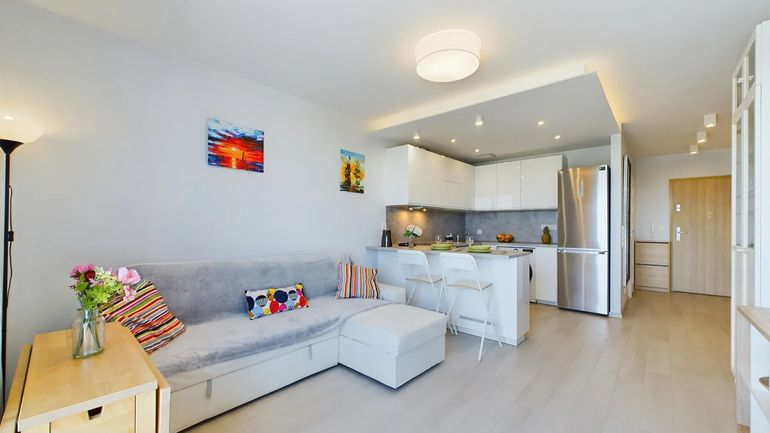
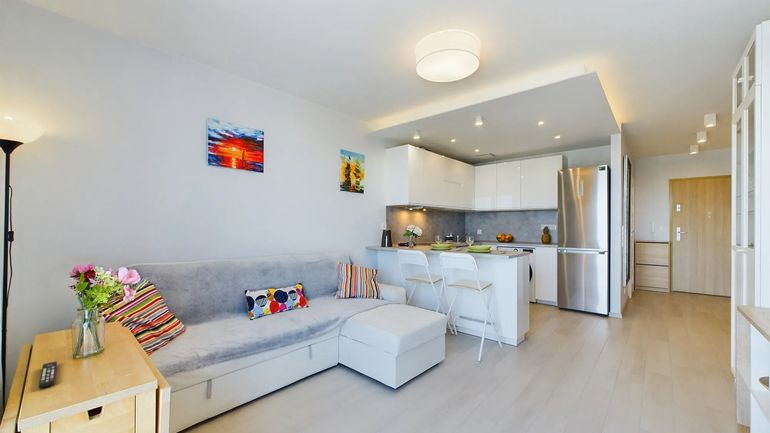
+ remote control [38,360,58,389]
